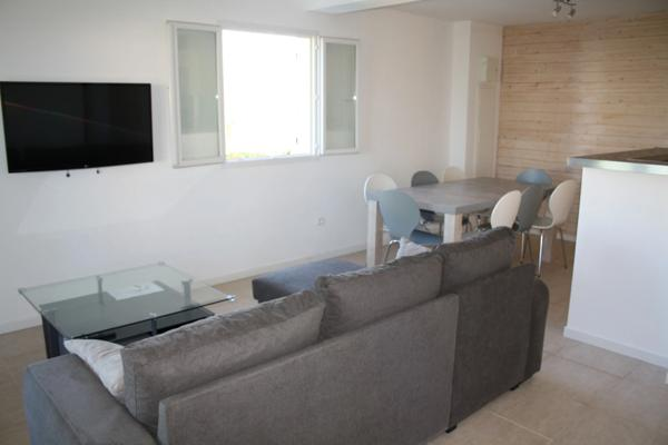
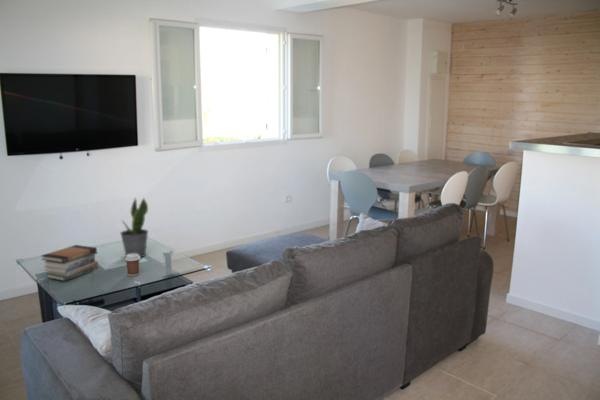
+ coffee cup [124,254,142,277]
+ potted plant [119,197,149,258]
+ book stack [40,244,99,282]
